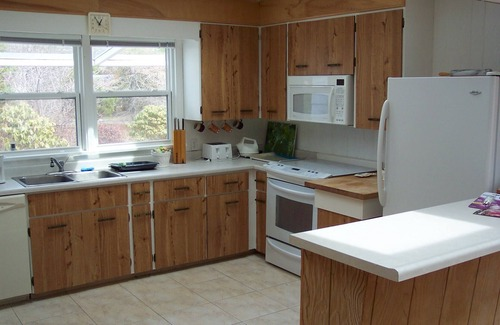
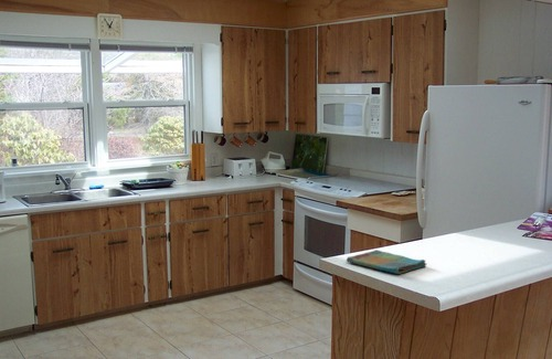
+ dish towel [346,249,427,275]
